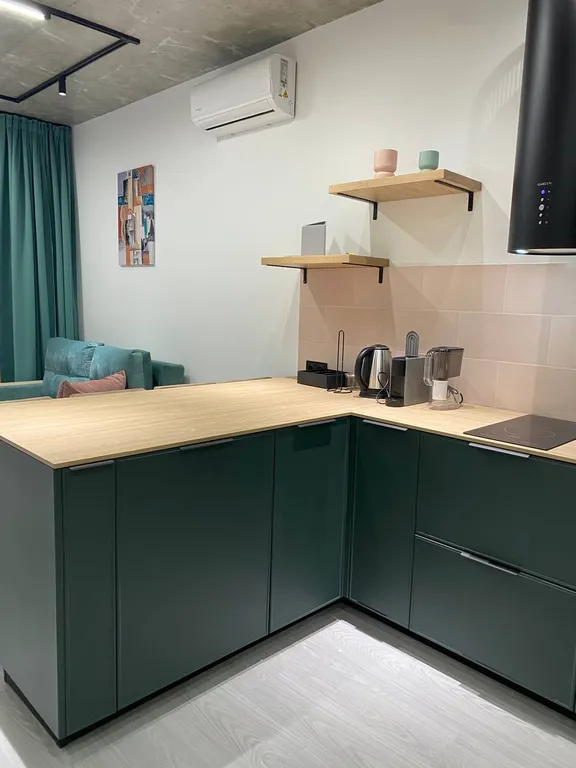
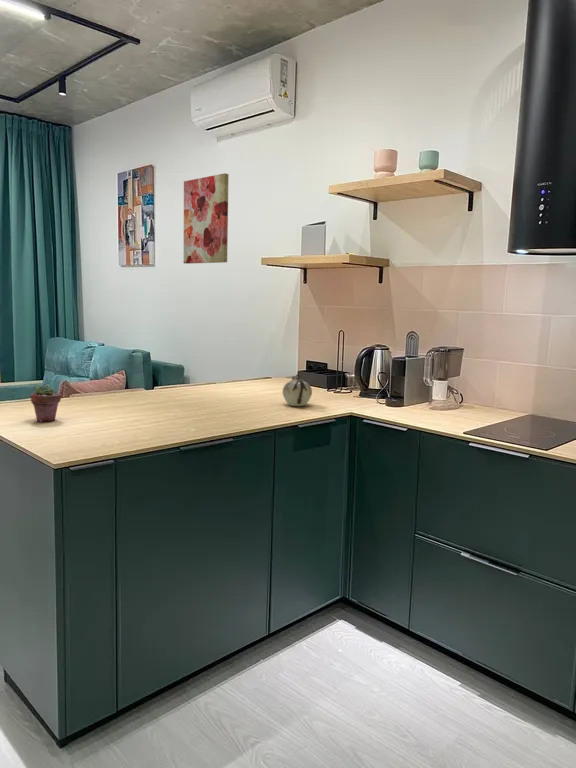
+ potted succulent [30,383,62,422]
+ wall art [183,172,230,265]
+ teapot [282,373,313,407]
